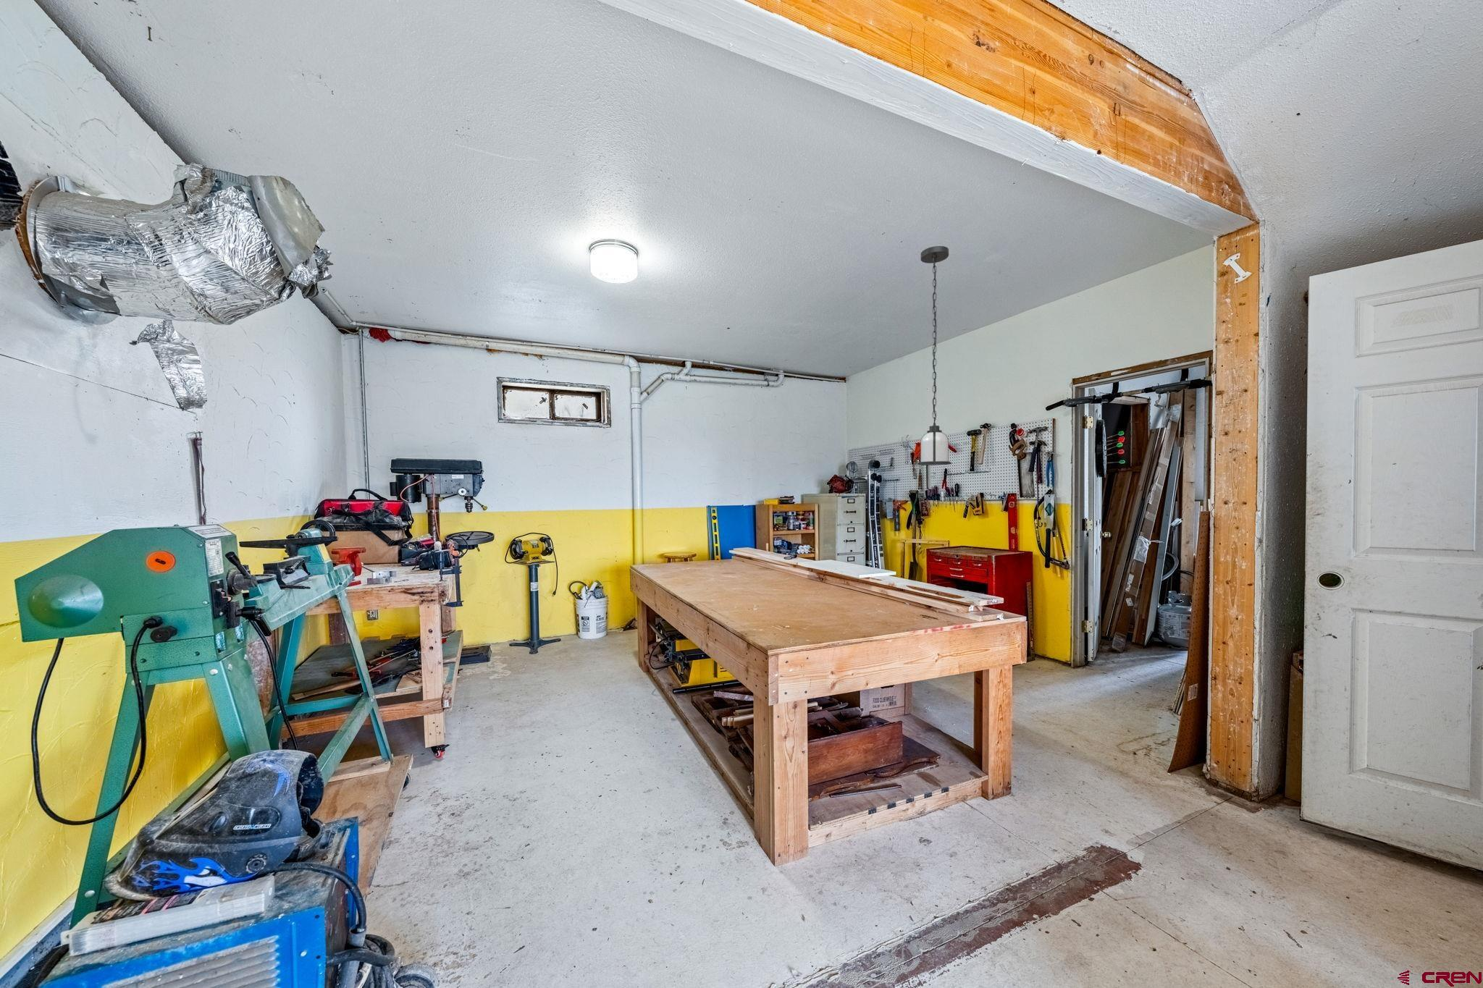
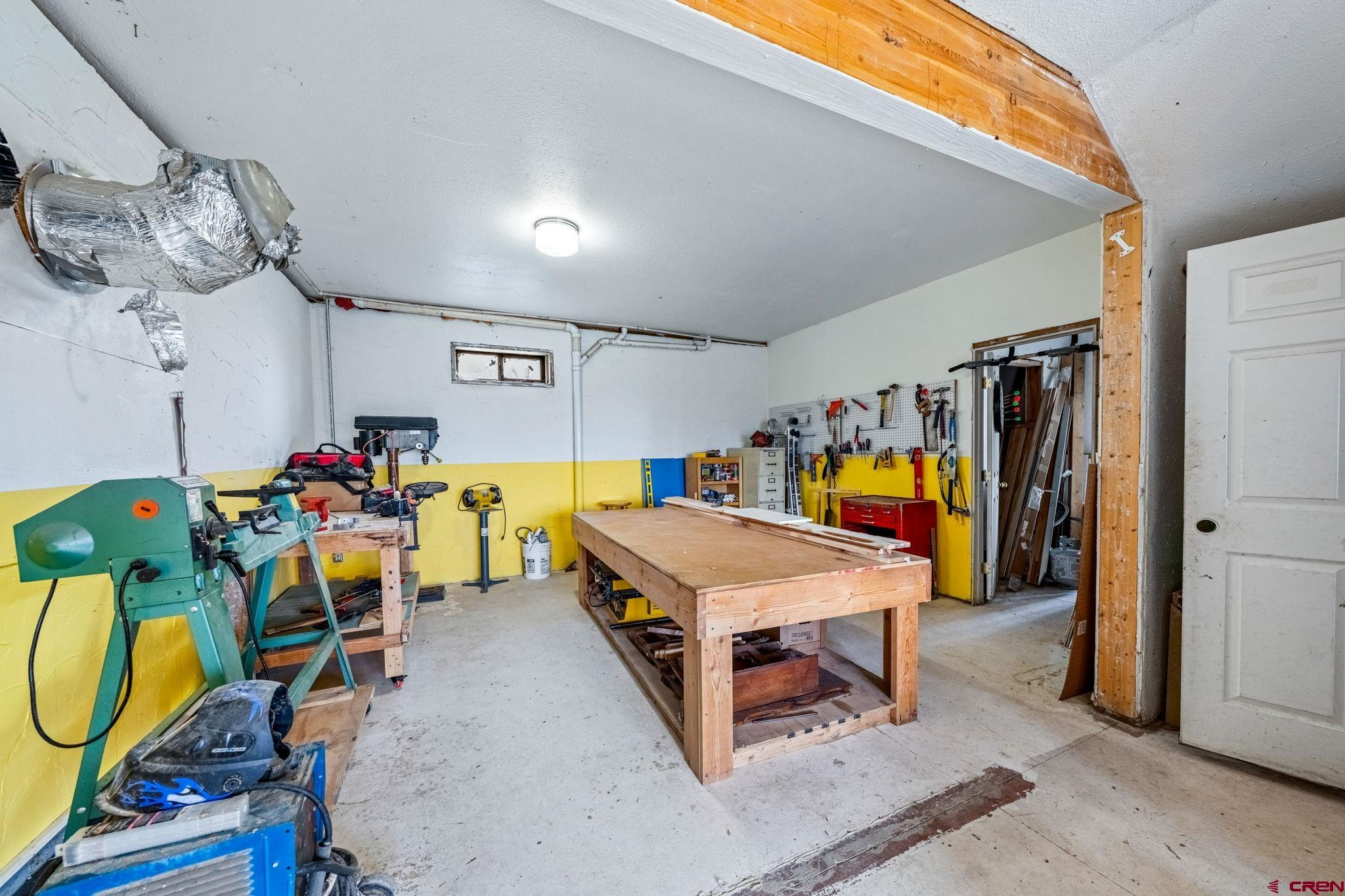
- light fixture [916,246,953,466]
